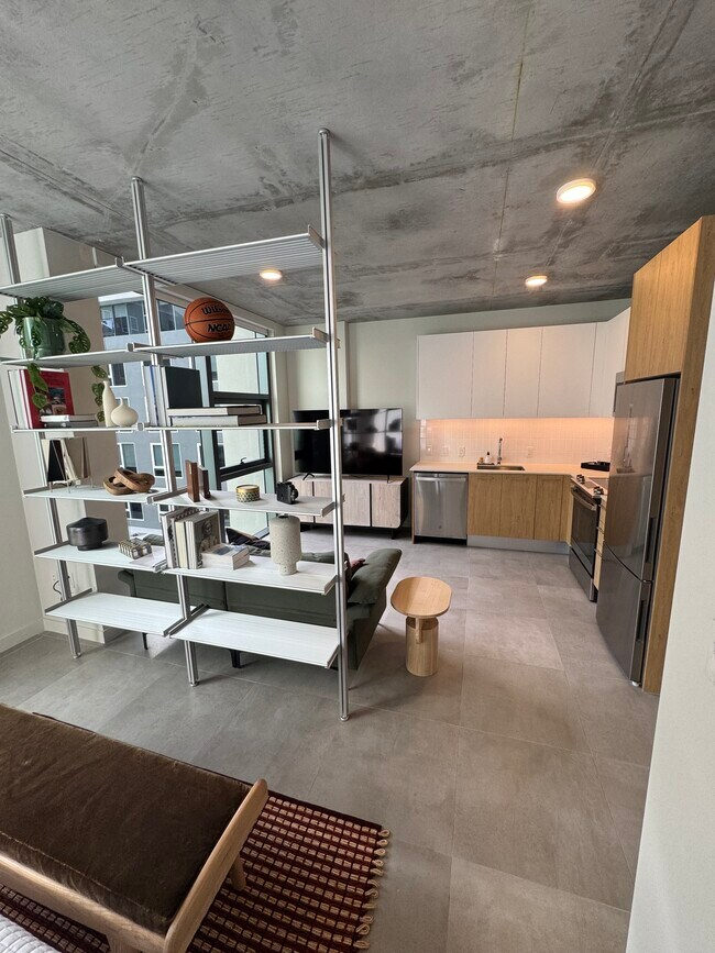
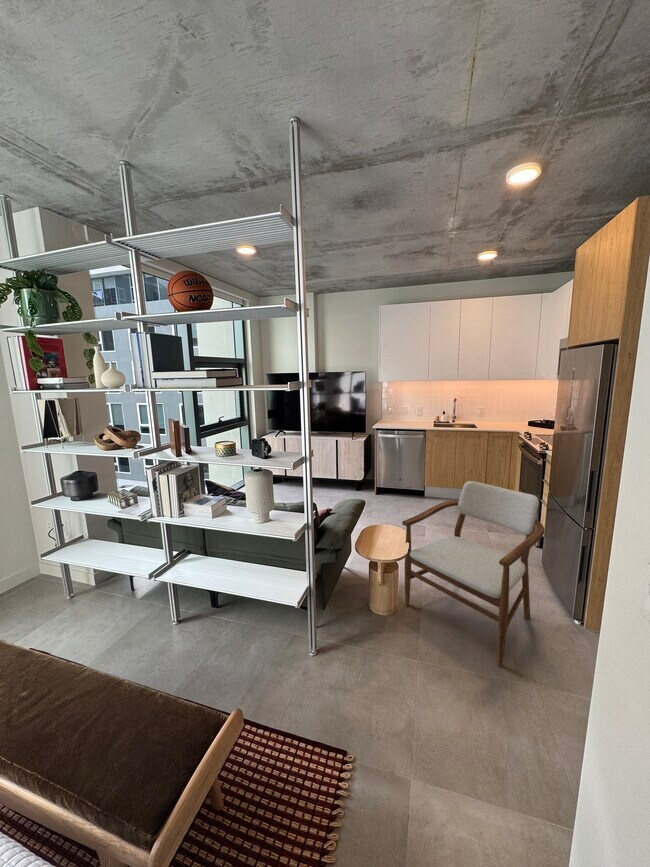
+ armchair [401,480,546,667]
